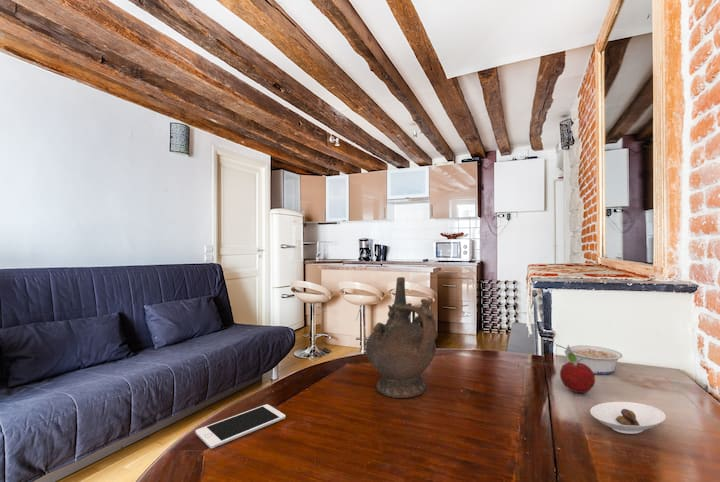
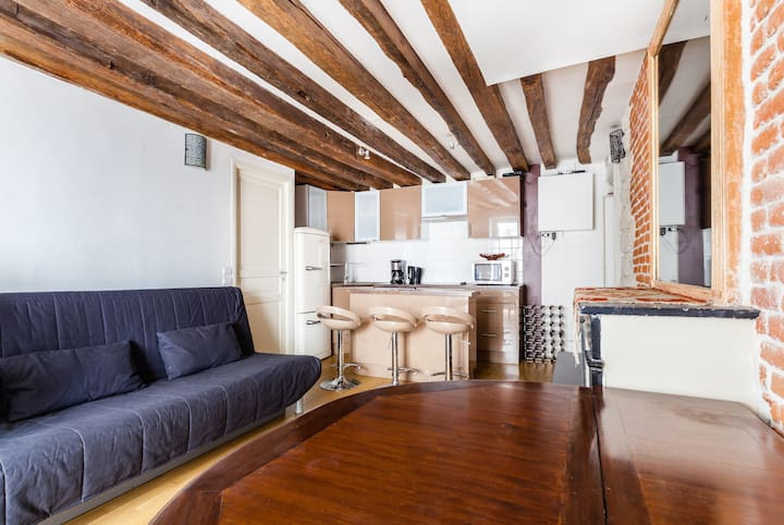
- saucer [589,401,667,435]
- ceremonial vessel [365,276,437,399]
- legume [555,343,624,375]
- cell phone [195,403,287,449]
- fruit [559,344,596,394]
